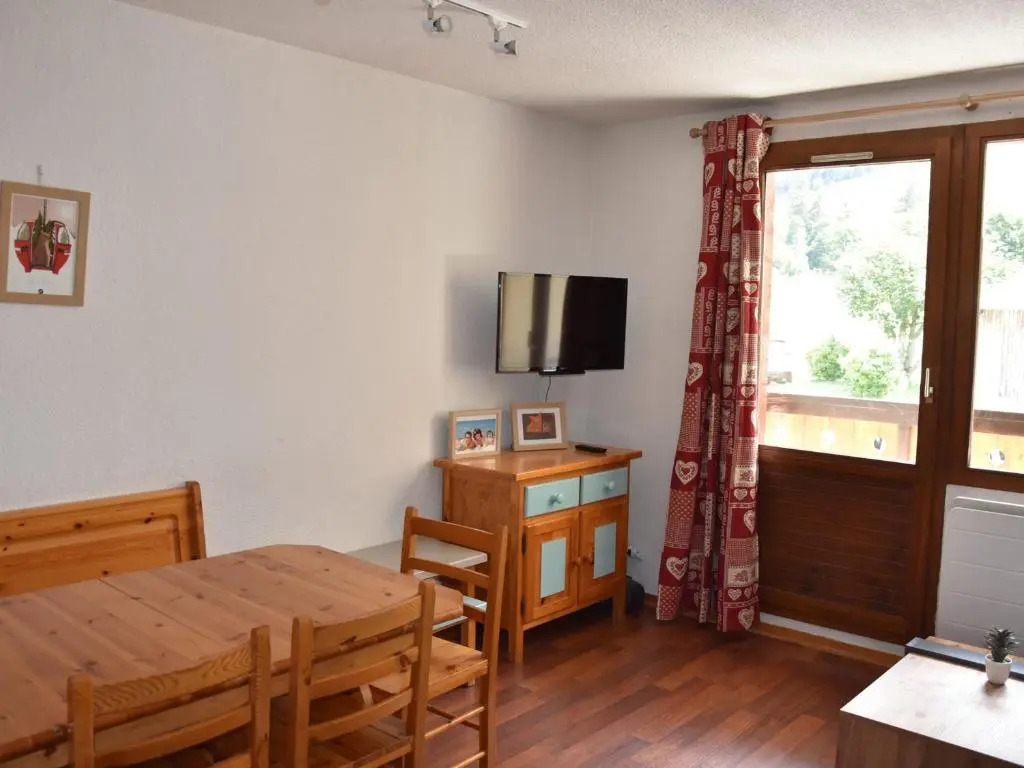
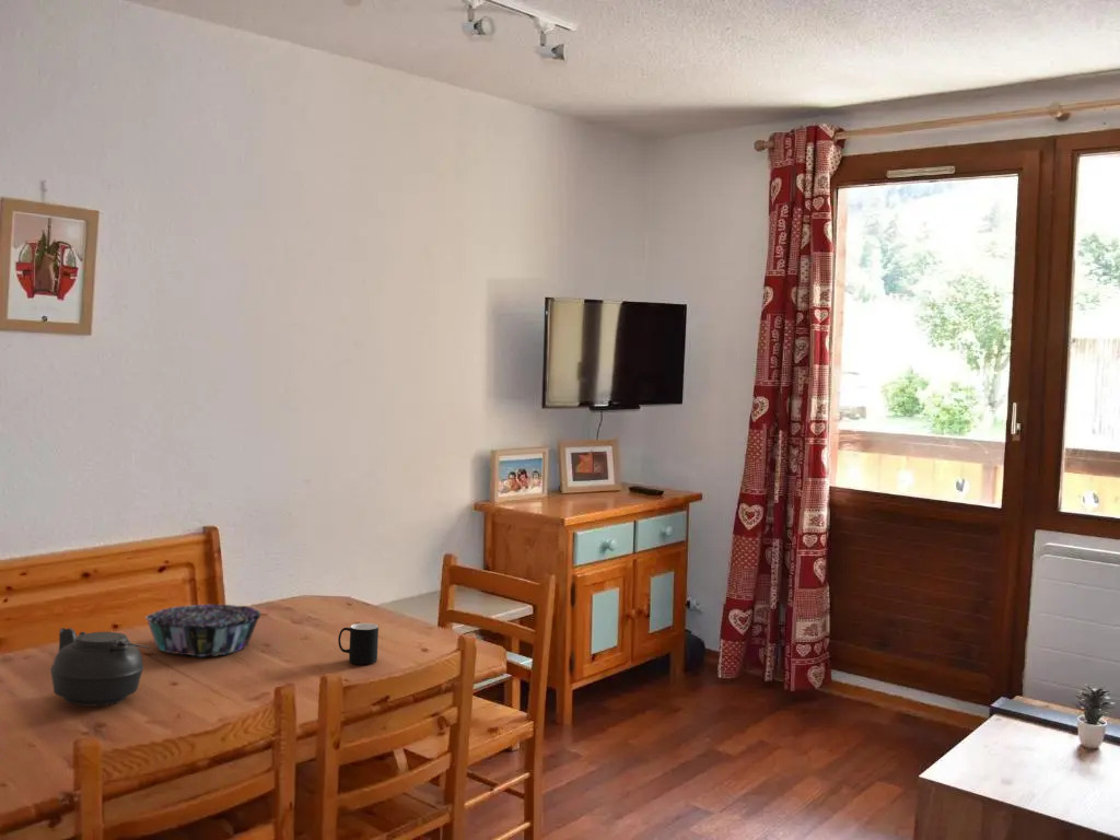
+ teapot [49,627,150,708]
+ decorative bowl [144,604,262,657]
+ cup [337,622,380,665]
